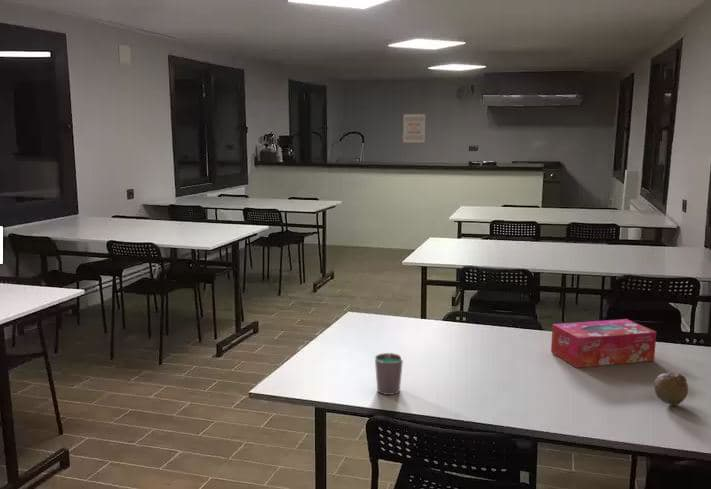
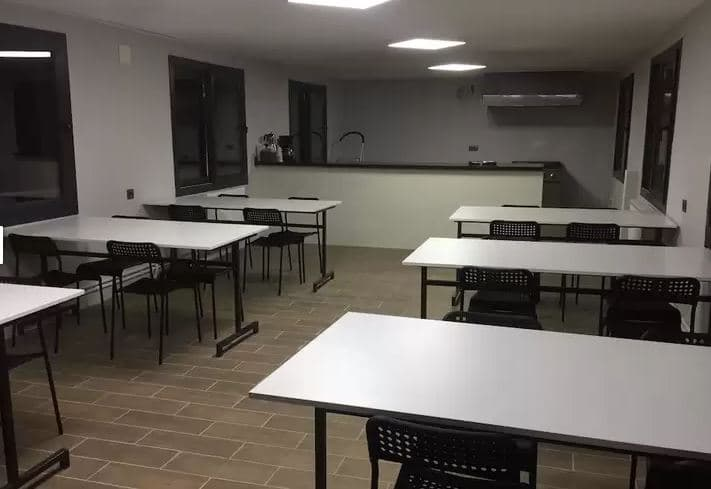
- fruit [653,372,689,406]
- cup [374,352,404,396]
- wall art [402,113,426,144]
- tissue box [550,318,657,369]
